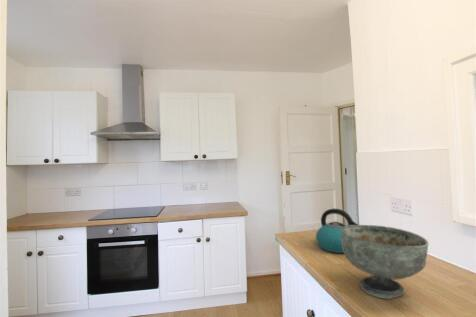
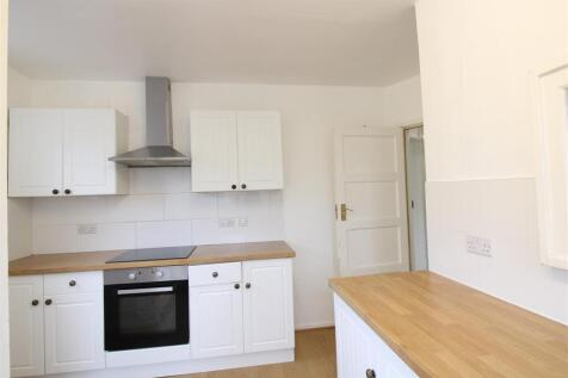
- decorative bowl [341,224,430,300]
- kettle [315,208,359,254]
